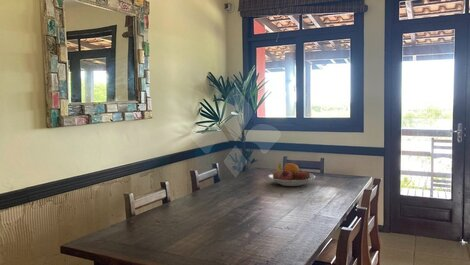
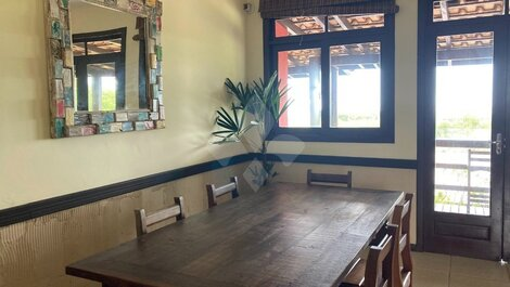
- fruit bowl [267,162,316,187]
